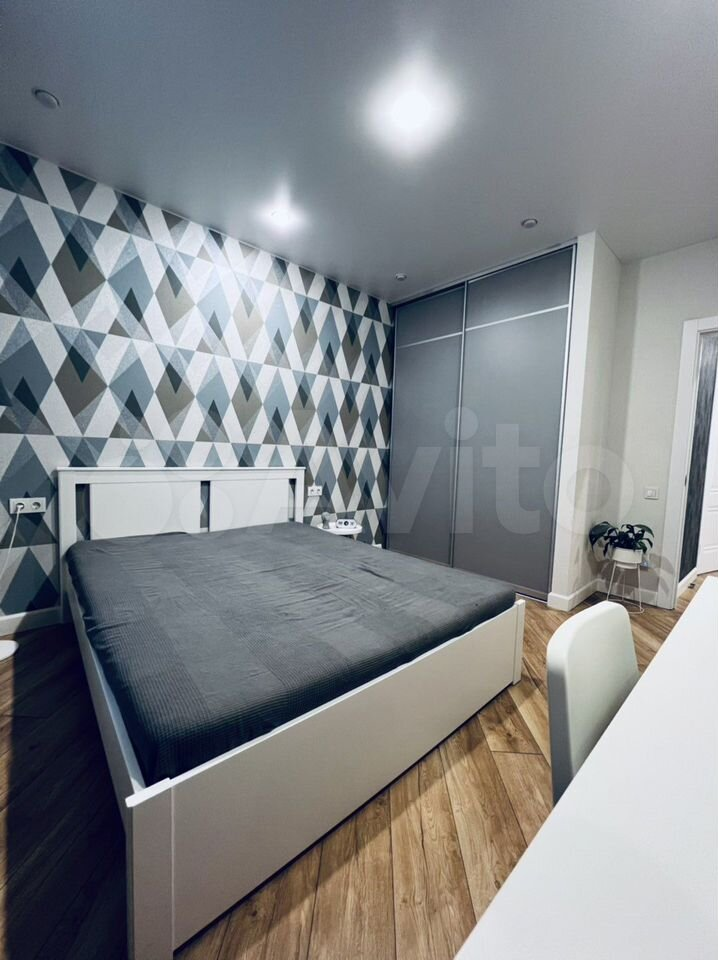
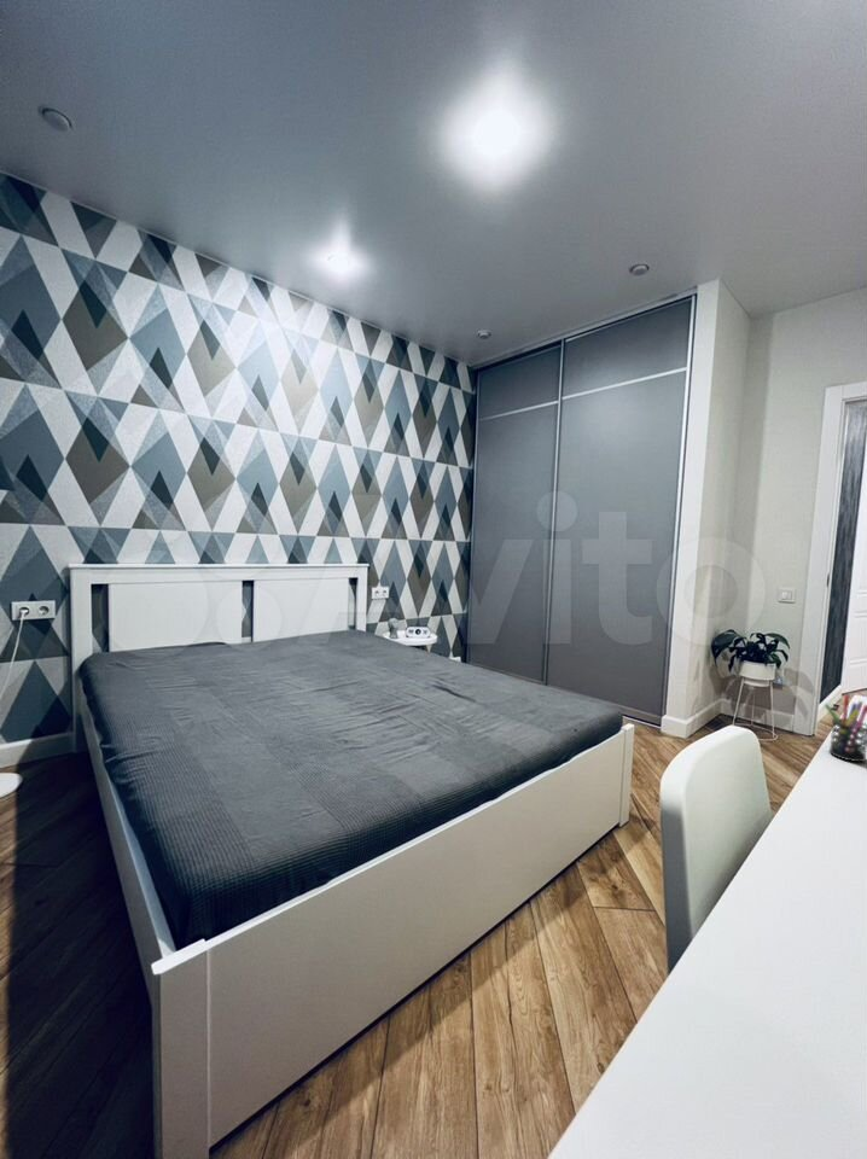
+ pen holder [824,693,867,763]
